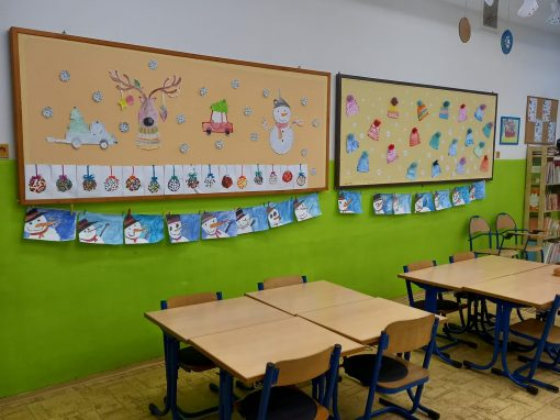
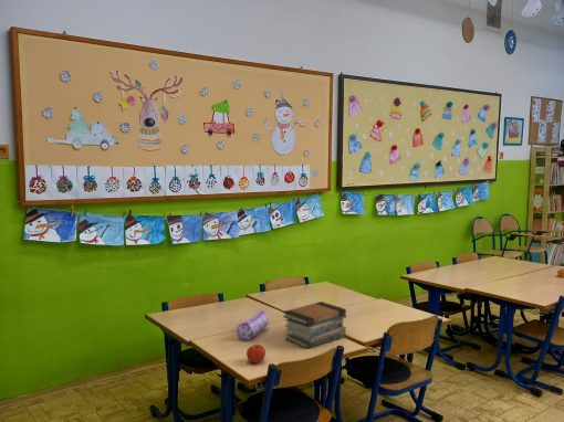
+ apple [246,342,267,365]
+ book stack [282,300,347,350]
+ pencil case [236,309,269,341]
